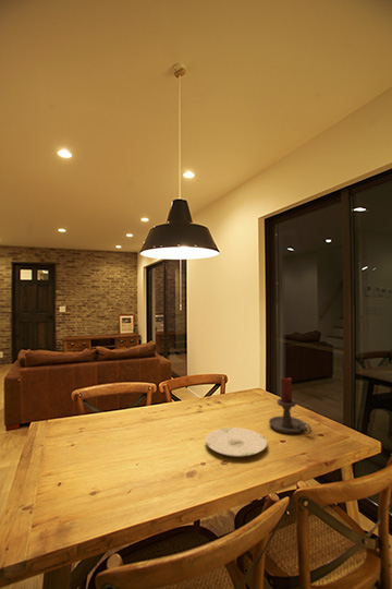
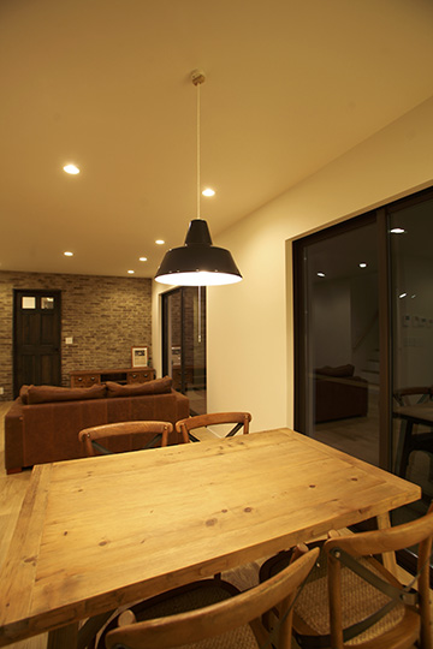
- candle holder [268,376,313,435]
- plate [204,426,268,458]
